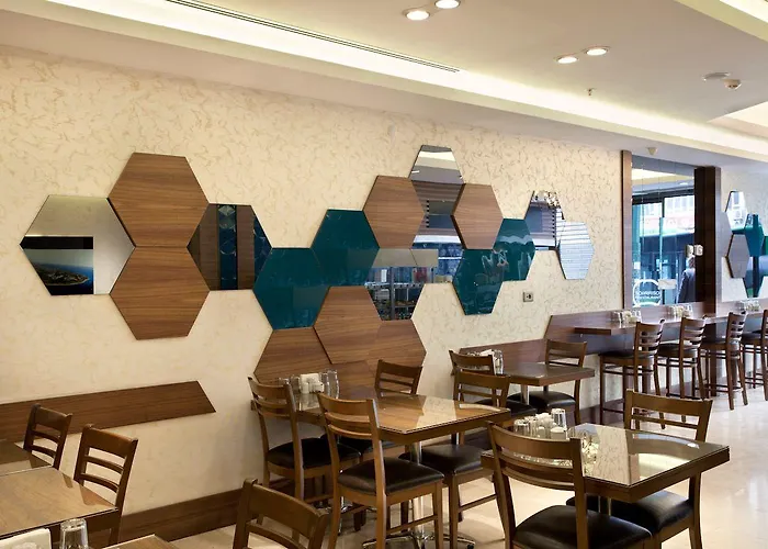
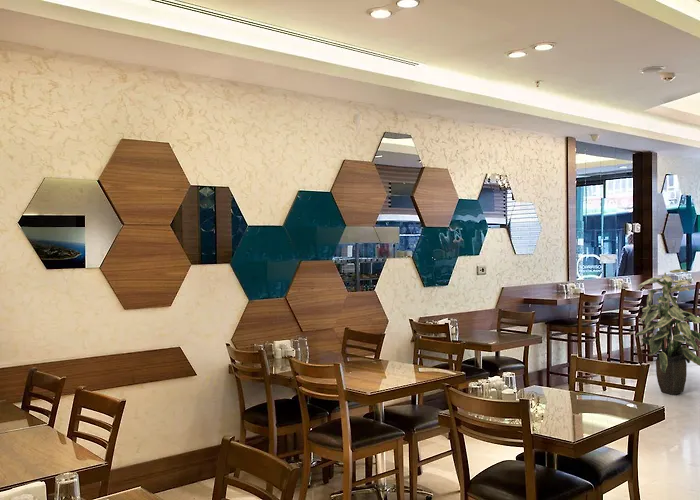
+ indoor plant [634,268,700,396]
